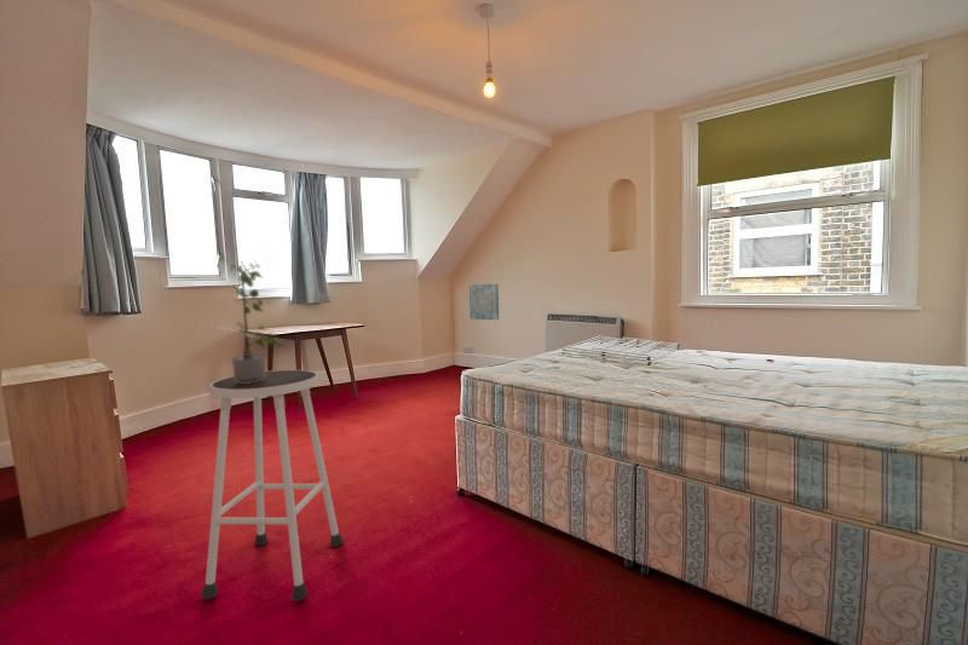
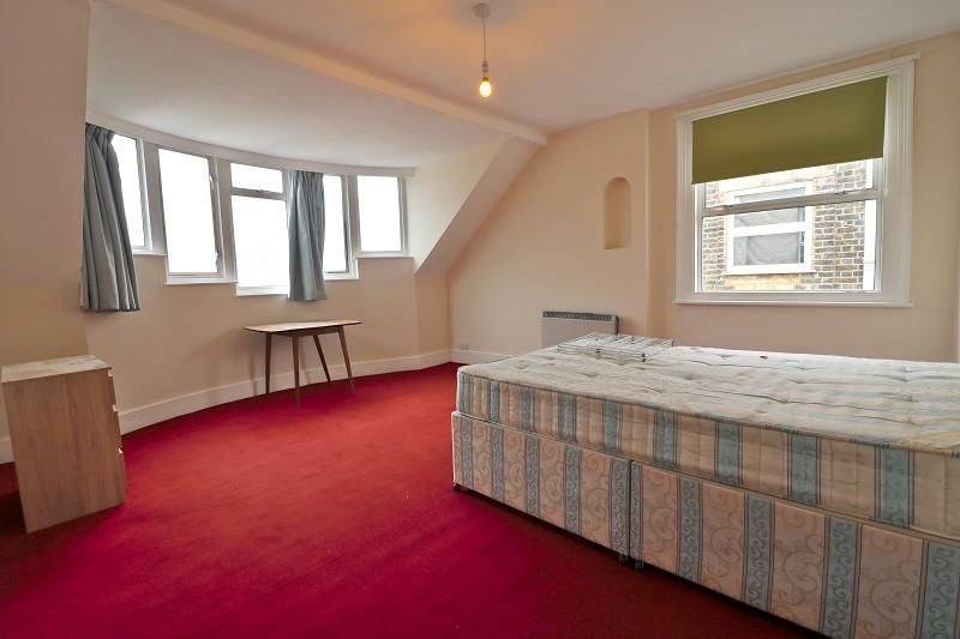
- potted plant [214,261,284,384]
- wall art [468,283,500,321]
- stool [200,369,345,603]
